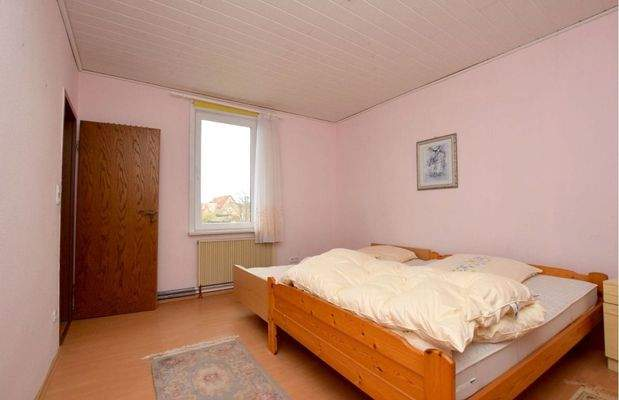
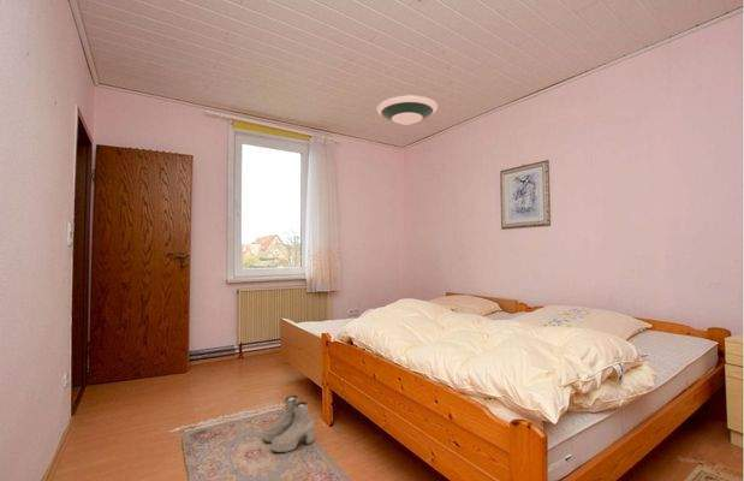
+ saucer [375,94,439,126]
+ boots [262,394,315,453]
